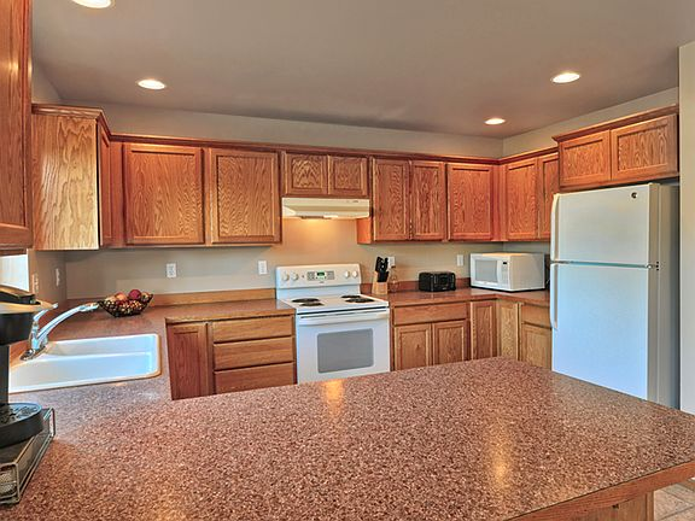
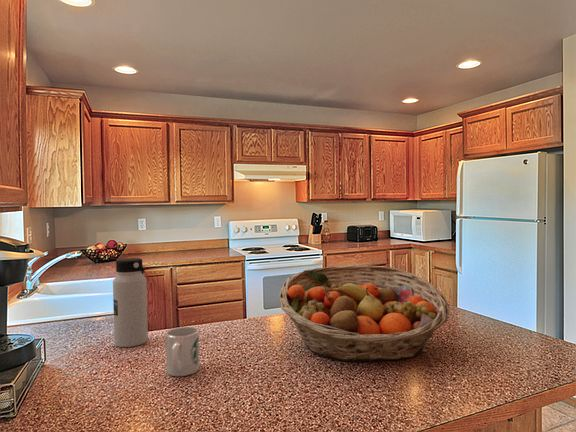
+ mug [165,326,201,377]
+ water bottle [112,257,149,348]
+ fruit basket [278,264,450,363]
